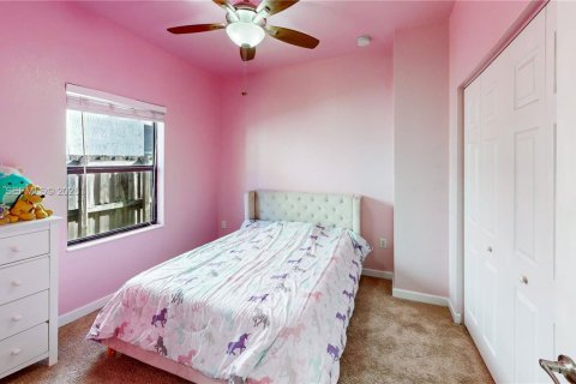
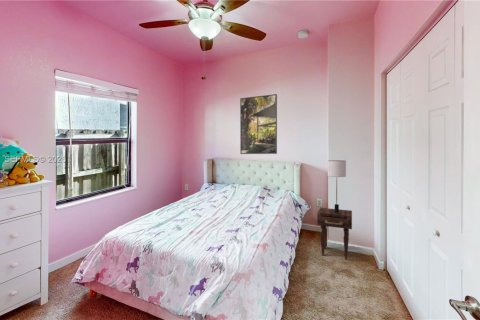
+ nightstand [316,207,353,261]
+ table lamp [327,159,347,214]
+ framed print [239,93,278,155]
